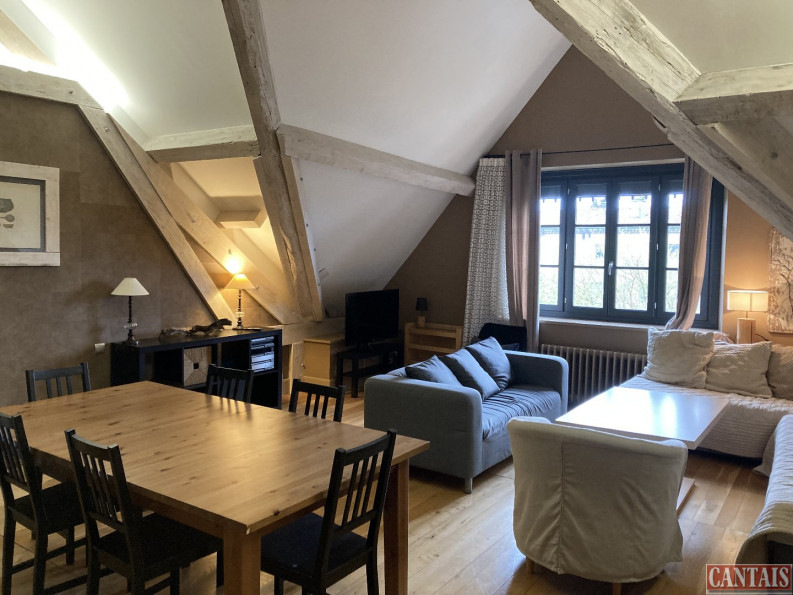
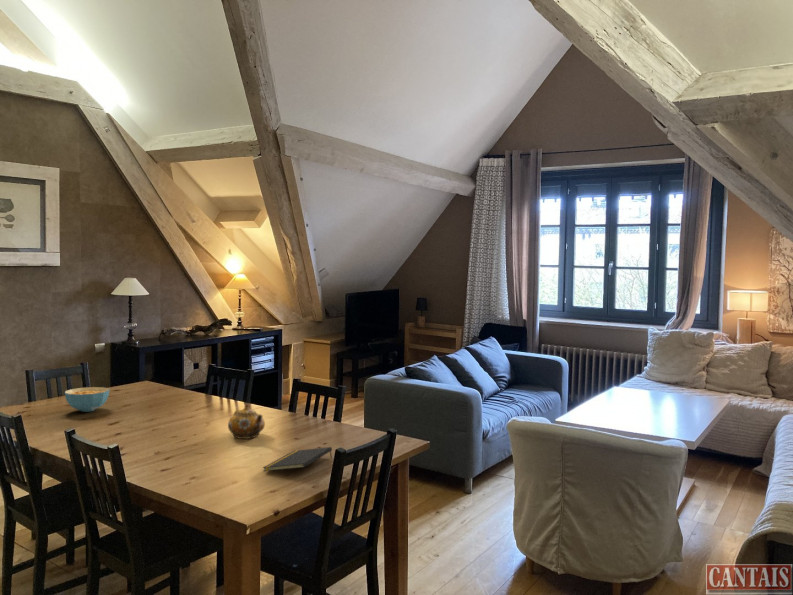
+ notepad [262,446,333,472]
+ cereal bowl [64,386,110,413]
+ teapot [227,403,266,440]
